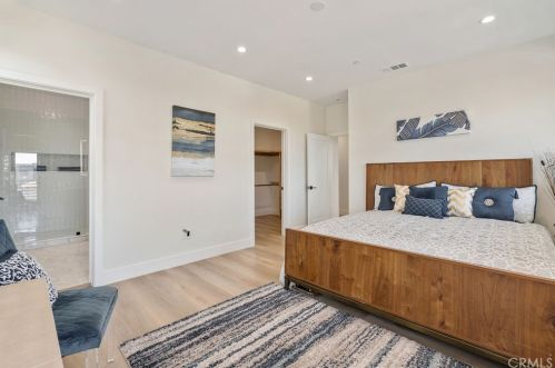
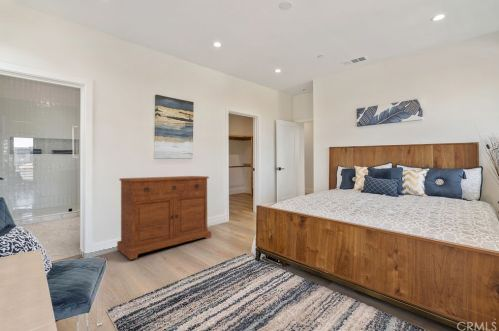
+ sideboard [116,175,212,261]
